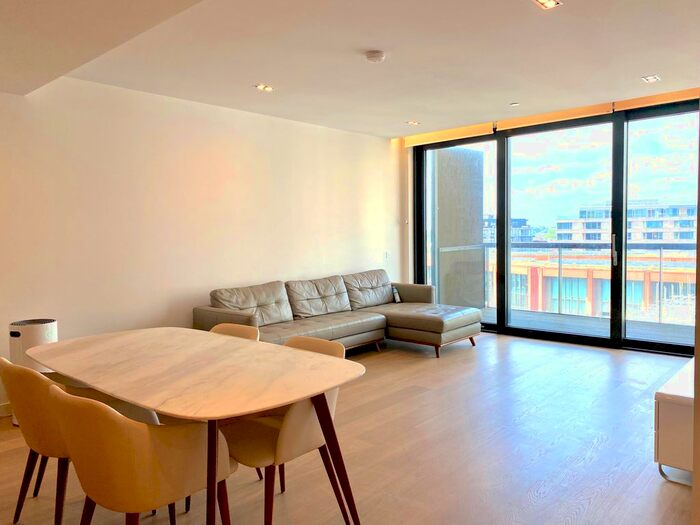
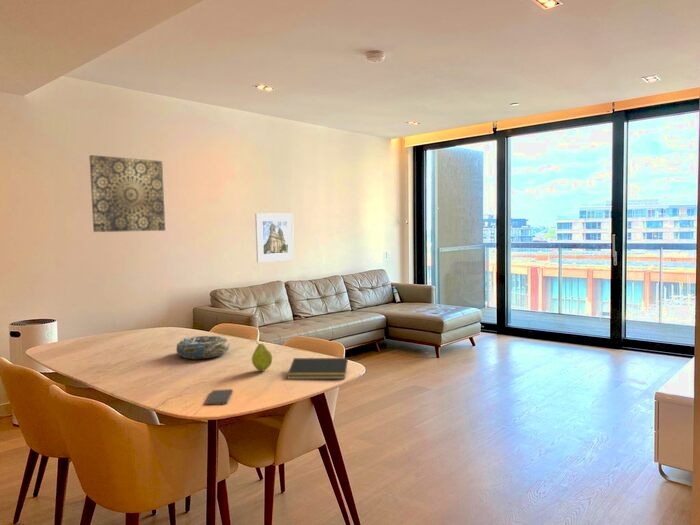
+ fruit [251,342,273,372]
+ smartphone [204,388,234,406]
+ notepad [286,357,349,380]
+ decorative bowl [175,334,231,360]
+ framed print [254,212,295,263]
+ wall art [88,154,166,233]
